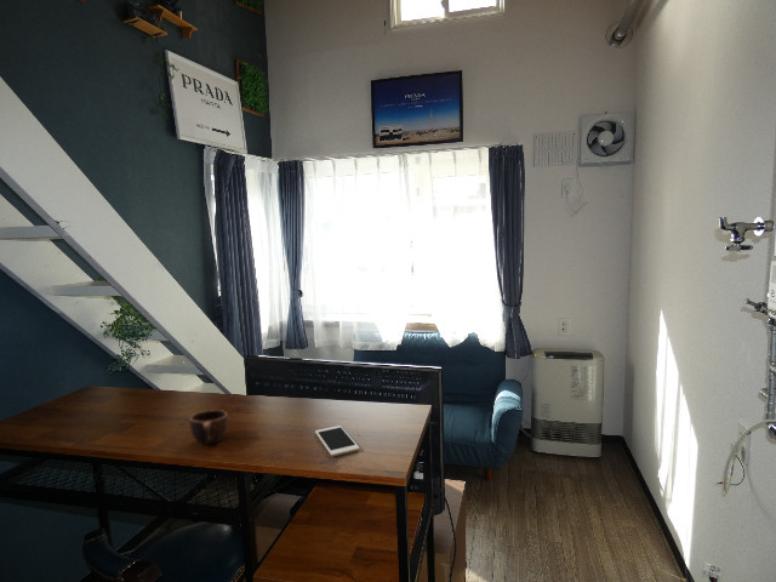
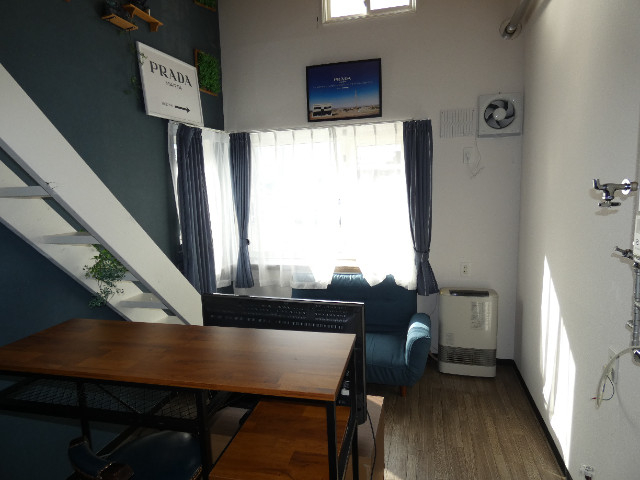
- mug [188,409,229,445]
- cell phone [314,424,360,457]
